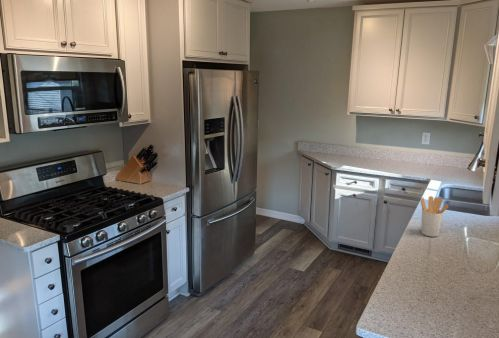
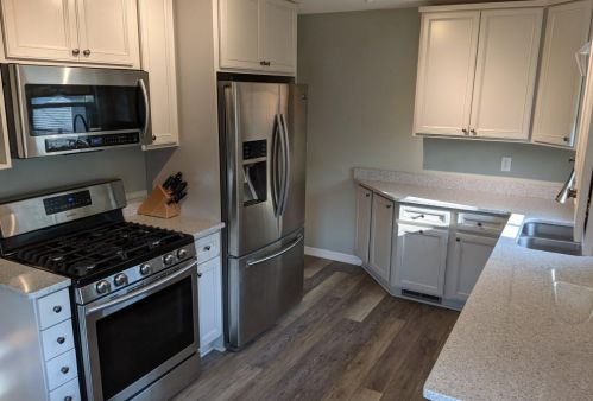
- utensil holder [420,195,449,238]
